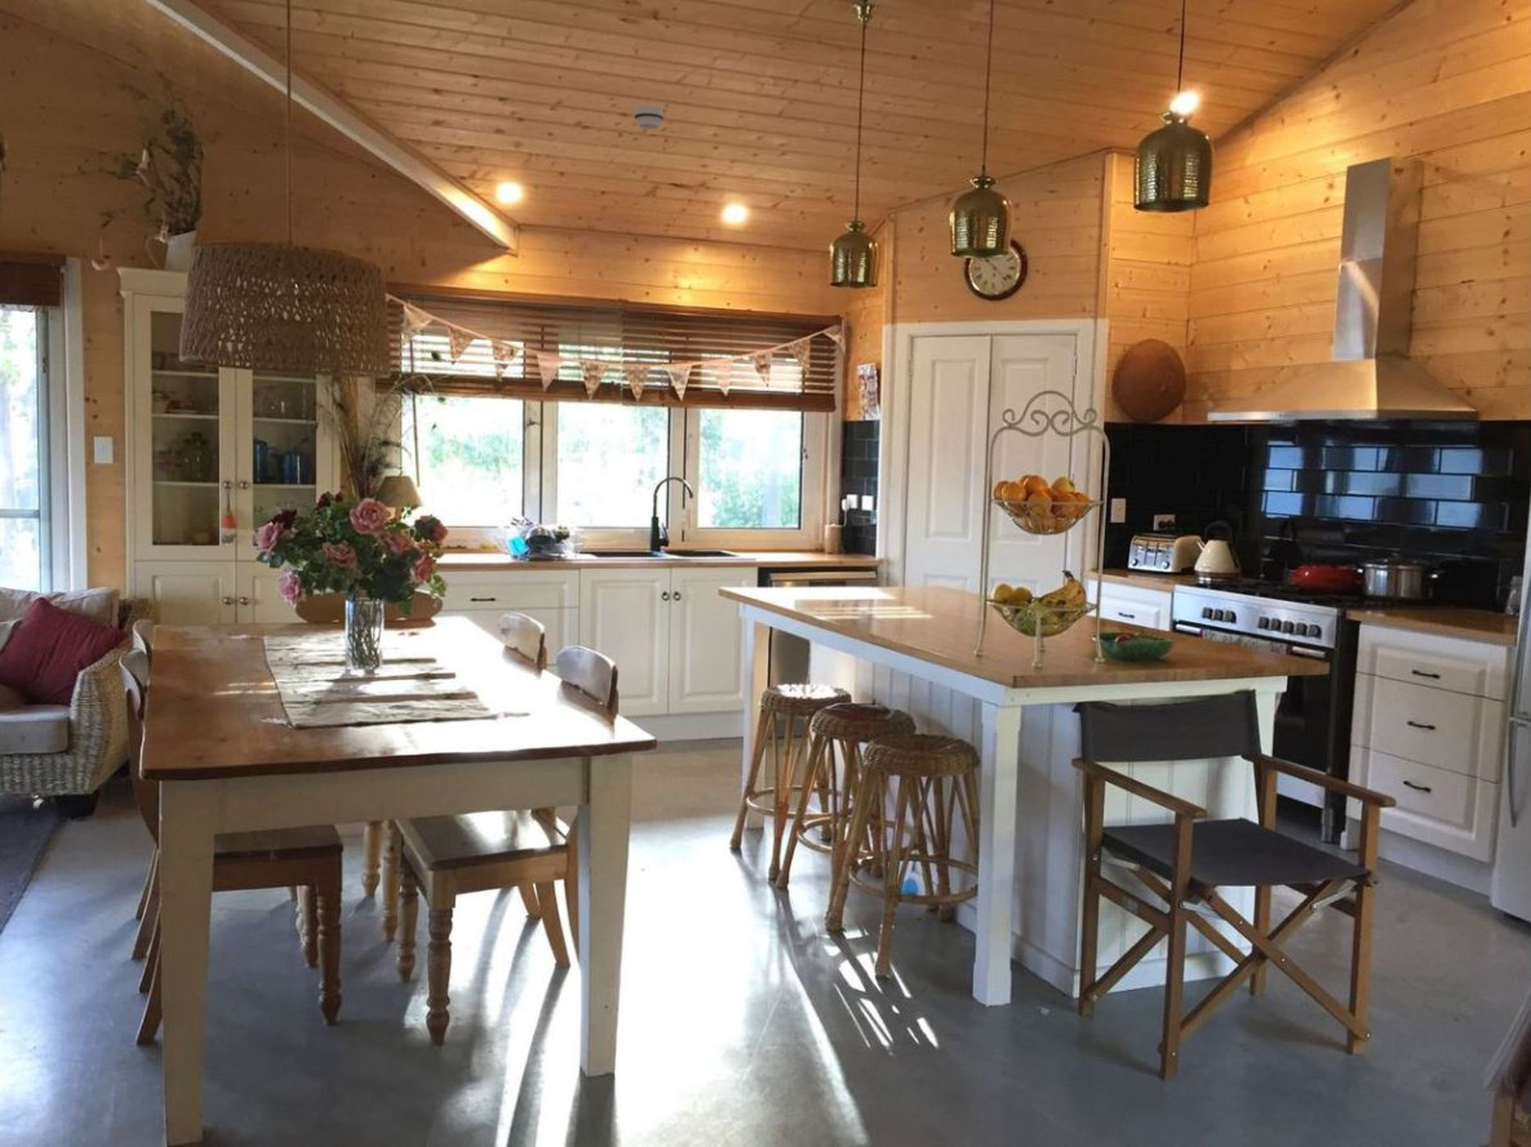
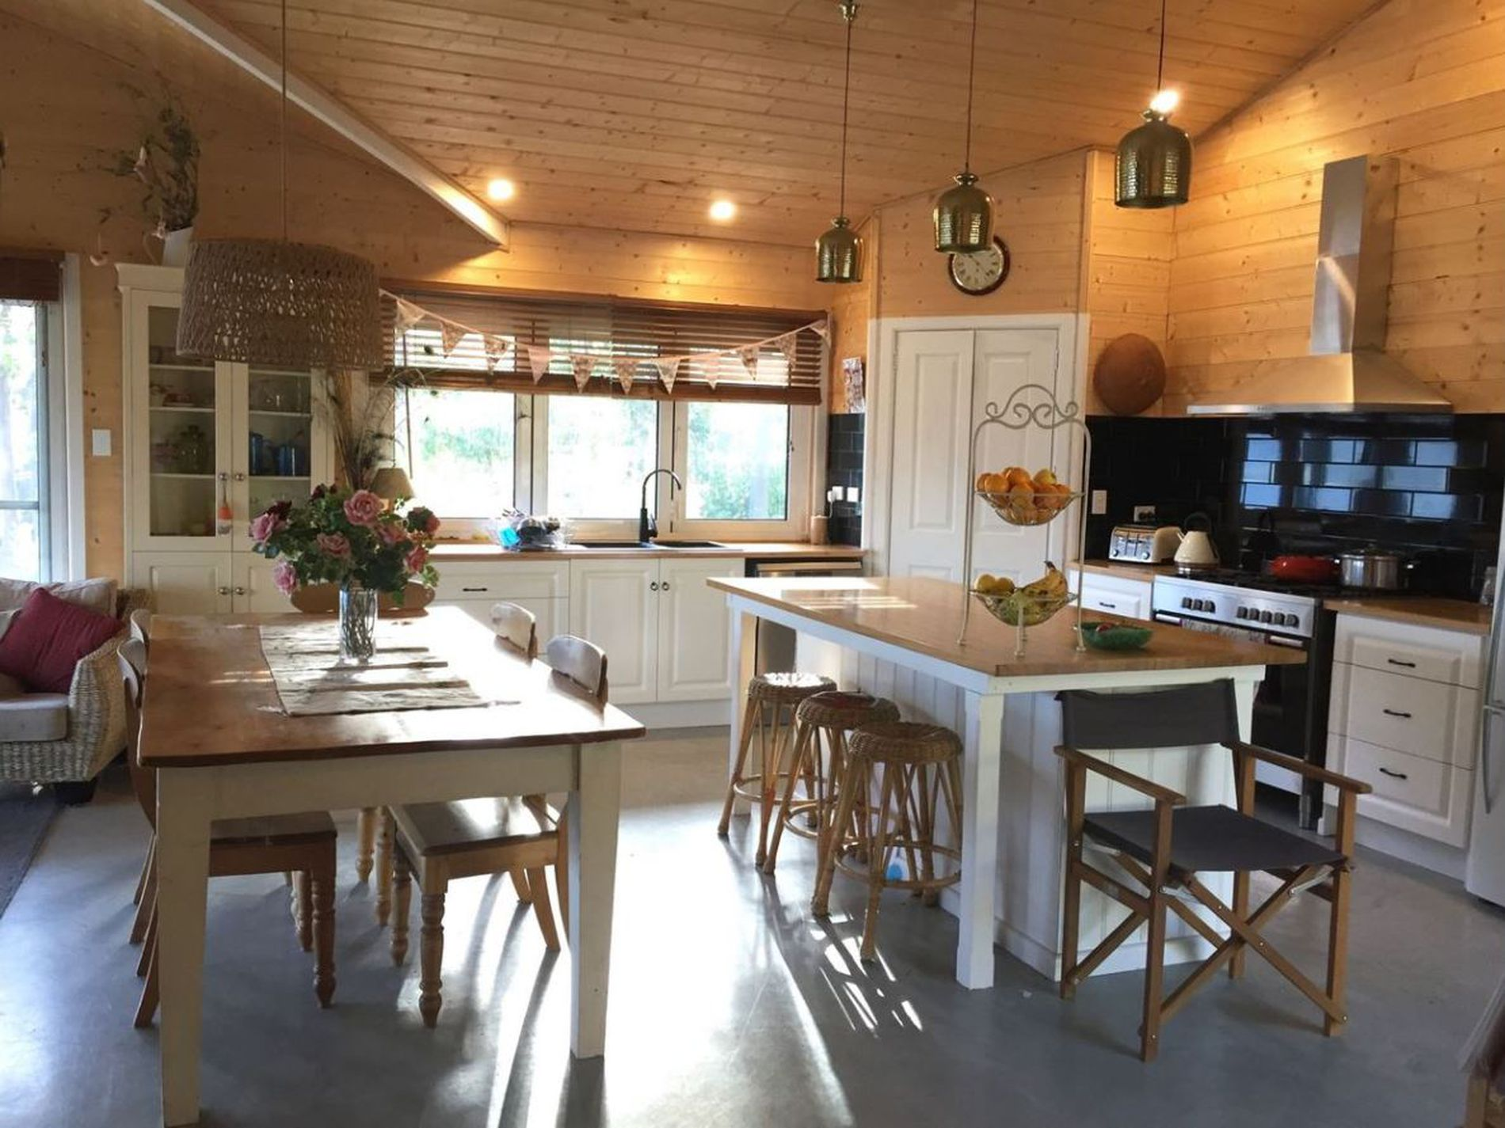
- smoke detector [633,105,664,130]
